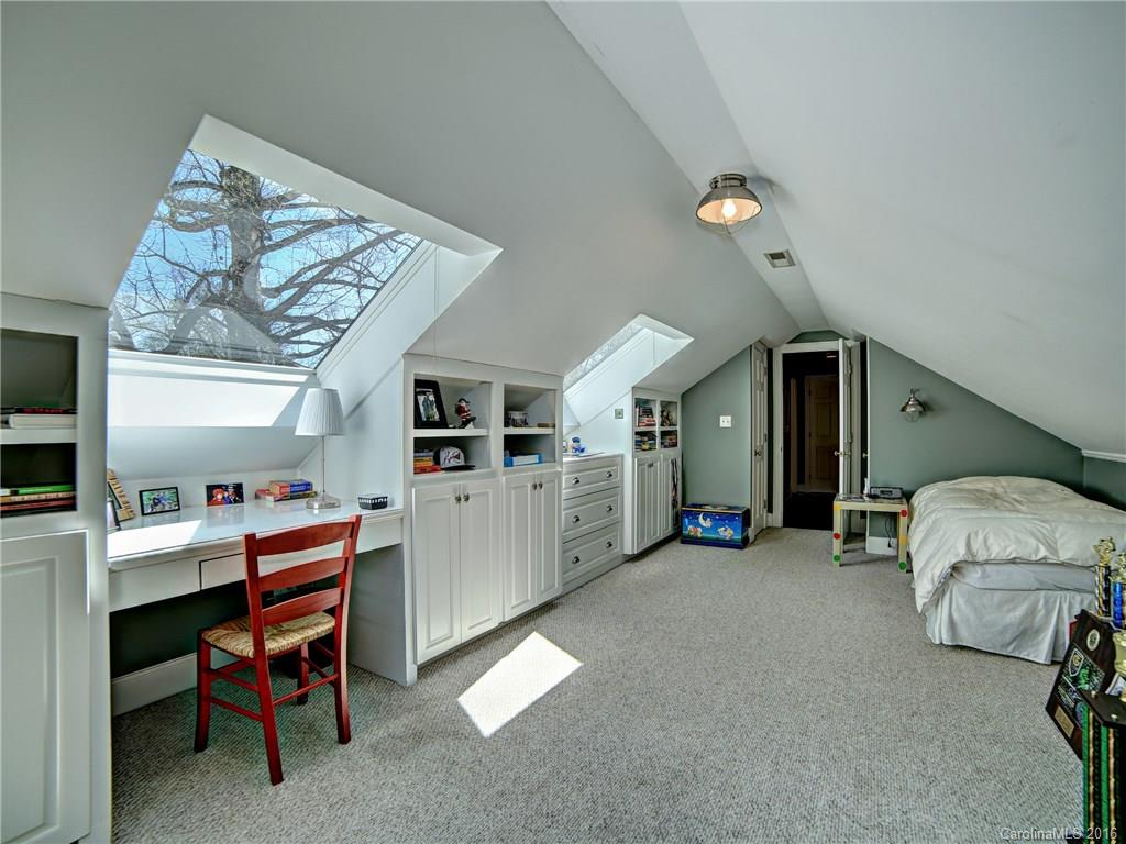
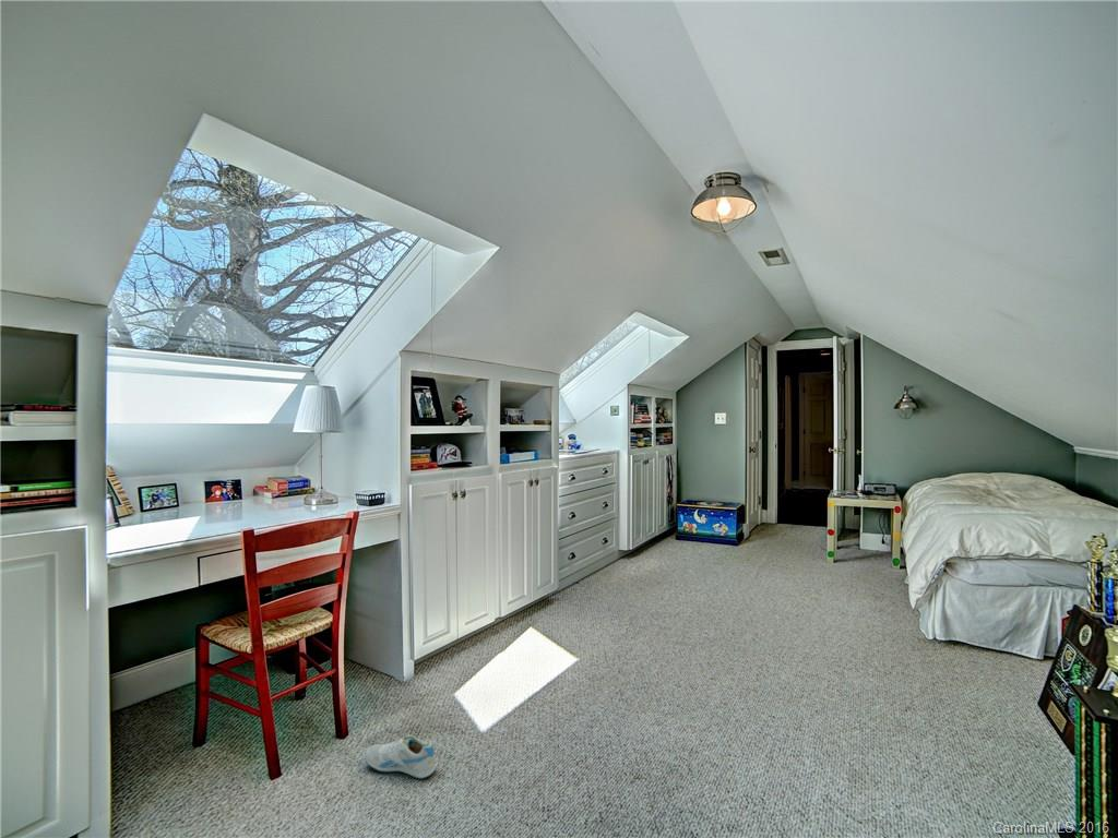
+ sneaker [364,734,437,779]
